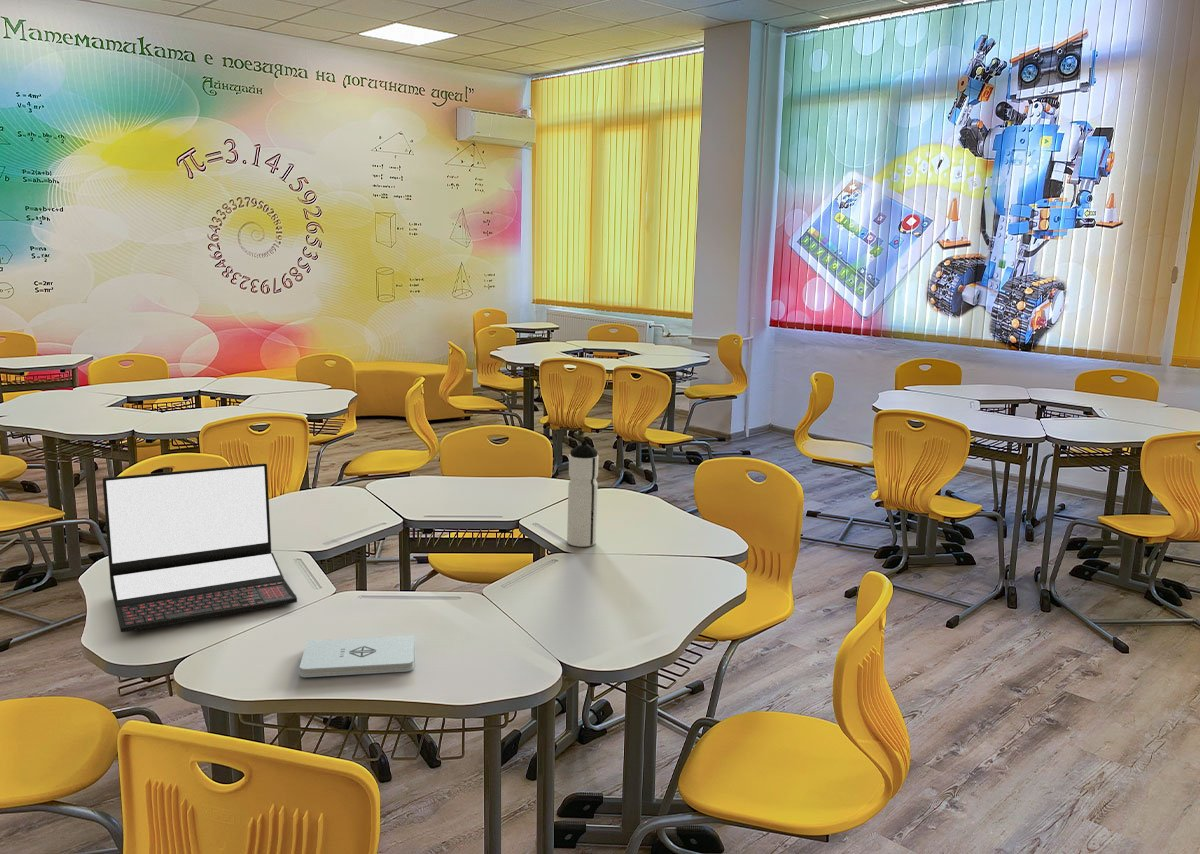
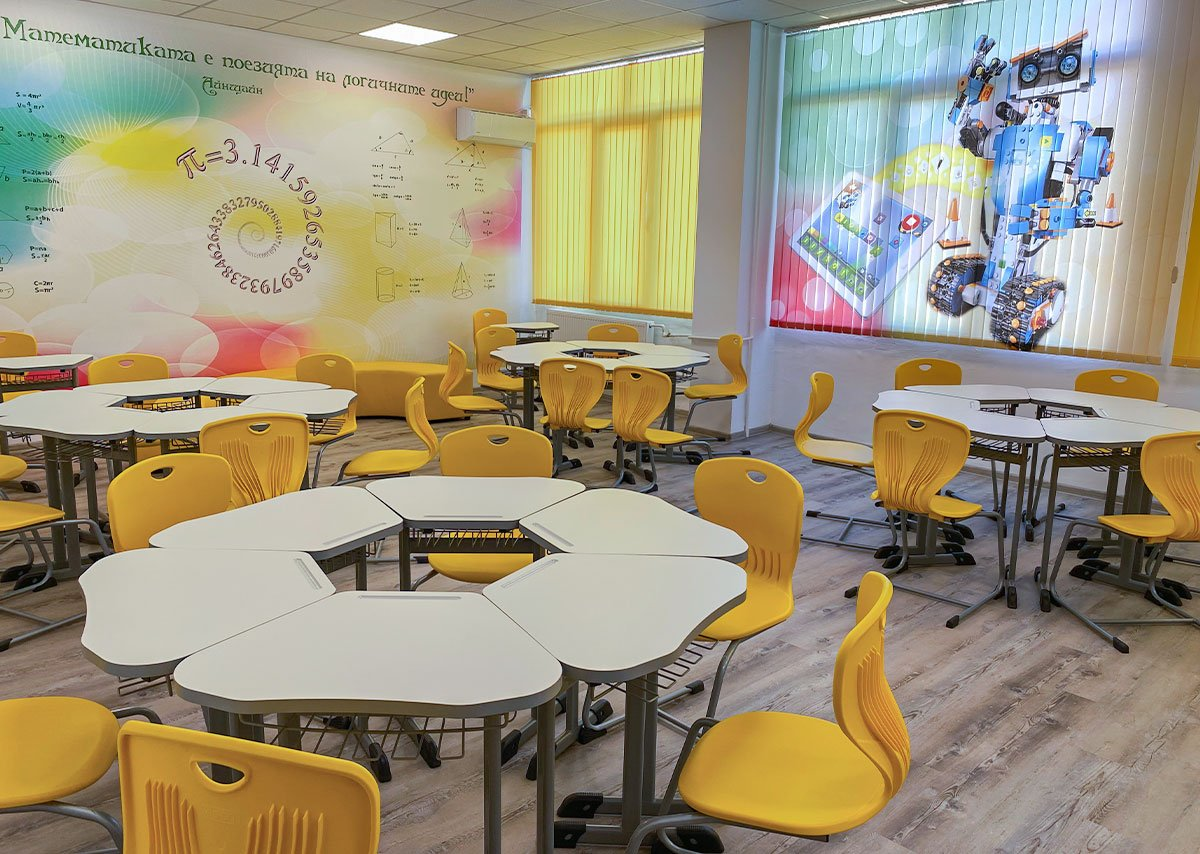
- water bottle [566,440,600,548]
- laptop [102,462,298,633]
- notepad [299,634,416,678]
